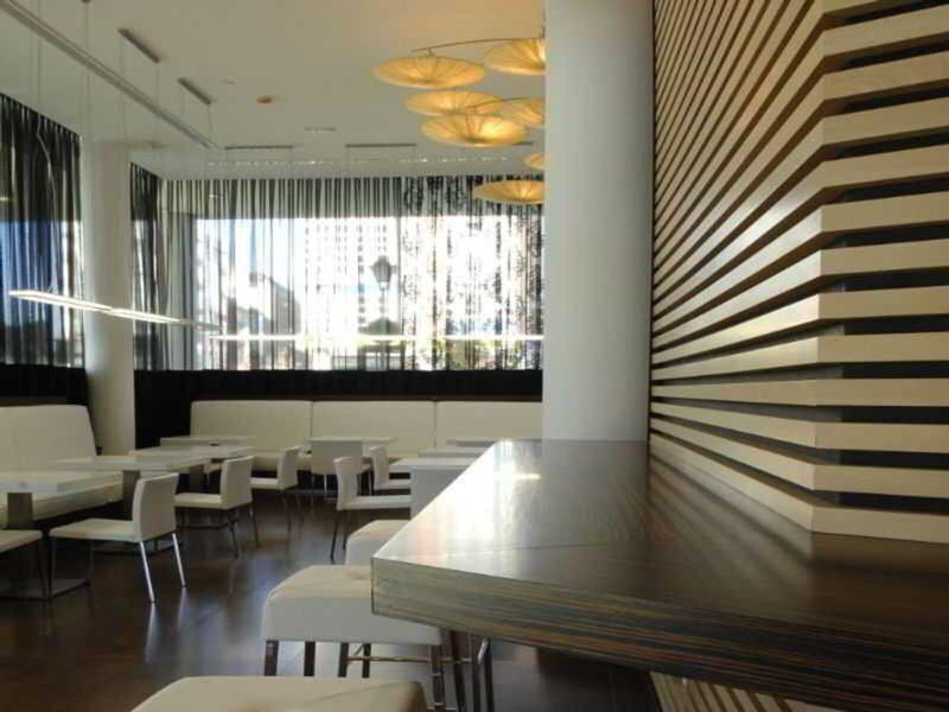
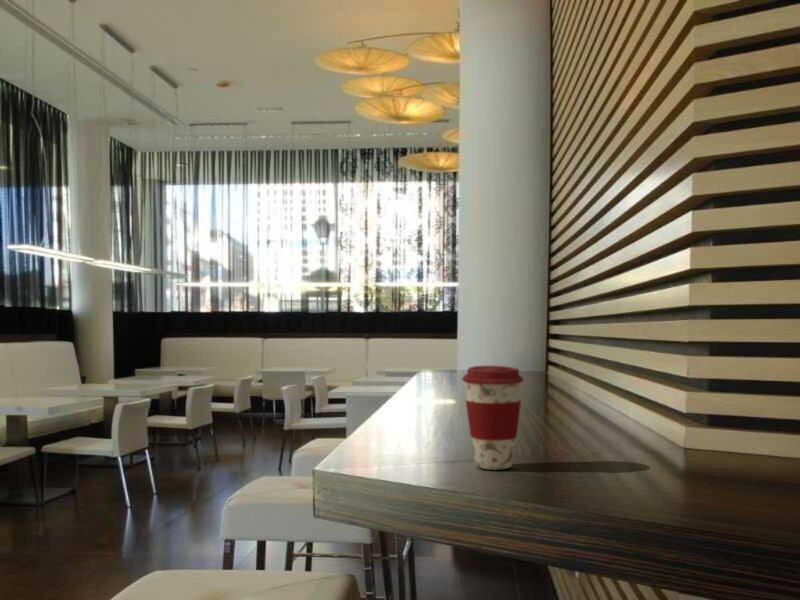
+ coffee cup [461,365,525,471]
